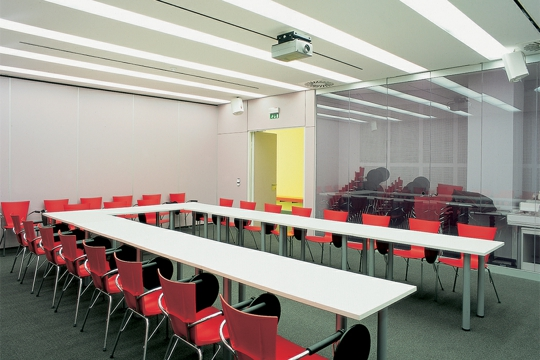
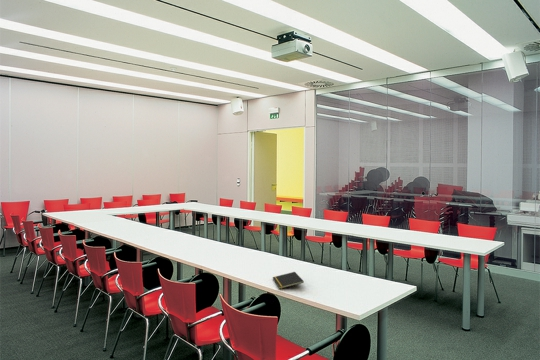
+ notepad [272,271,305,290]
